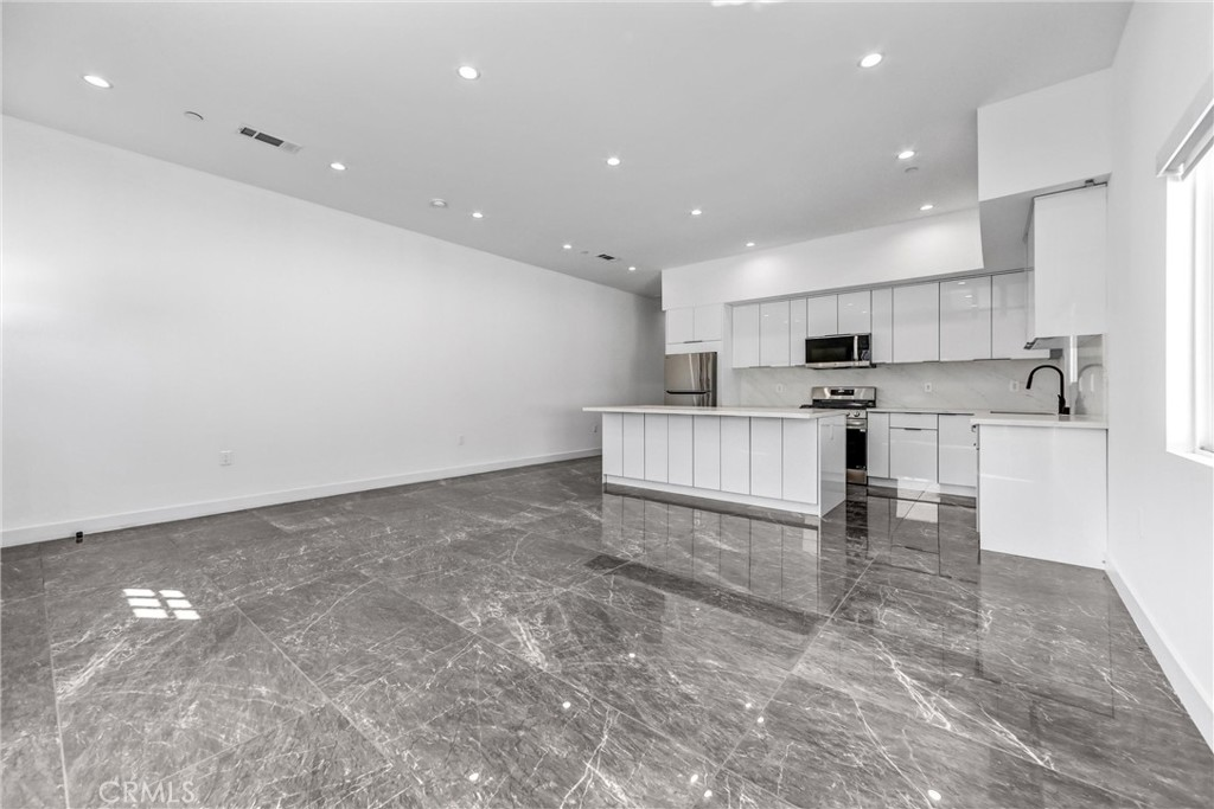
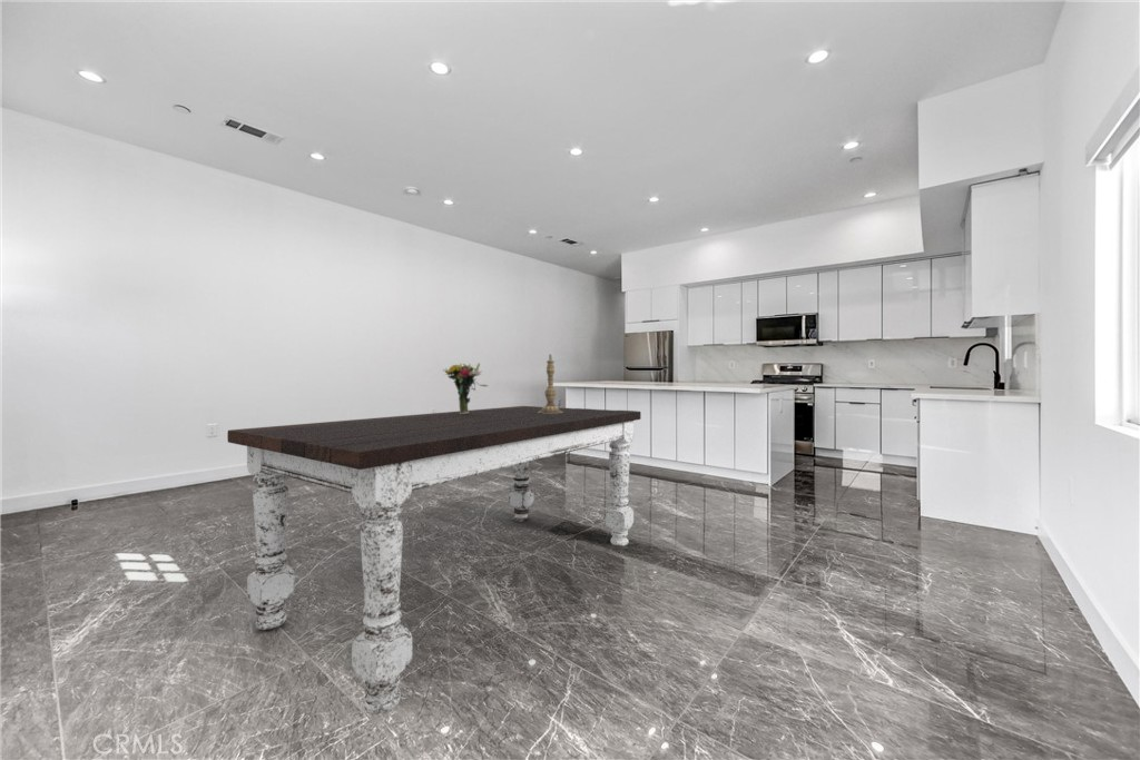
+ candlestick [538,353,563,414]
+ bouquet [442,362,490,414]
+ dining table [226,405,642,715]
